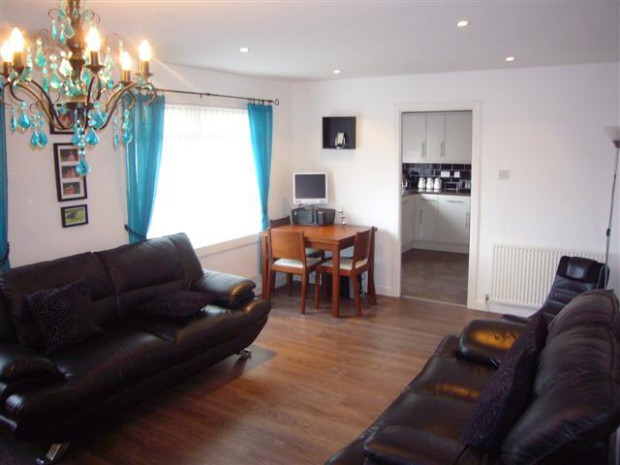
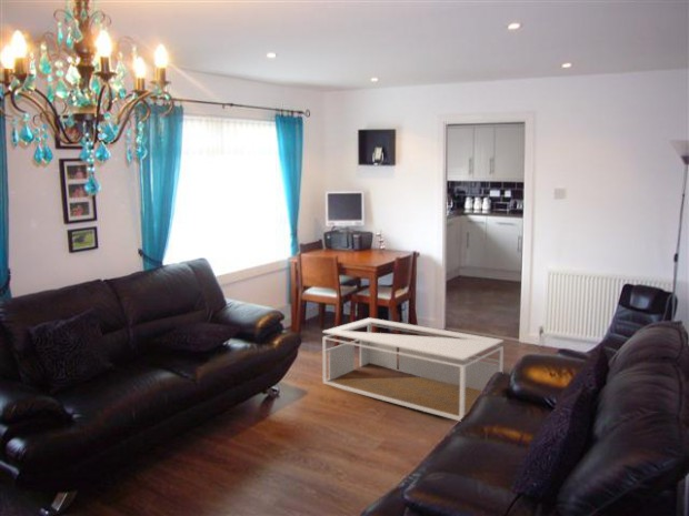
+ coffee table [321,316,505,422]
